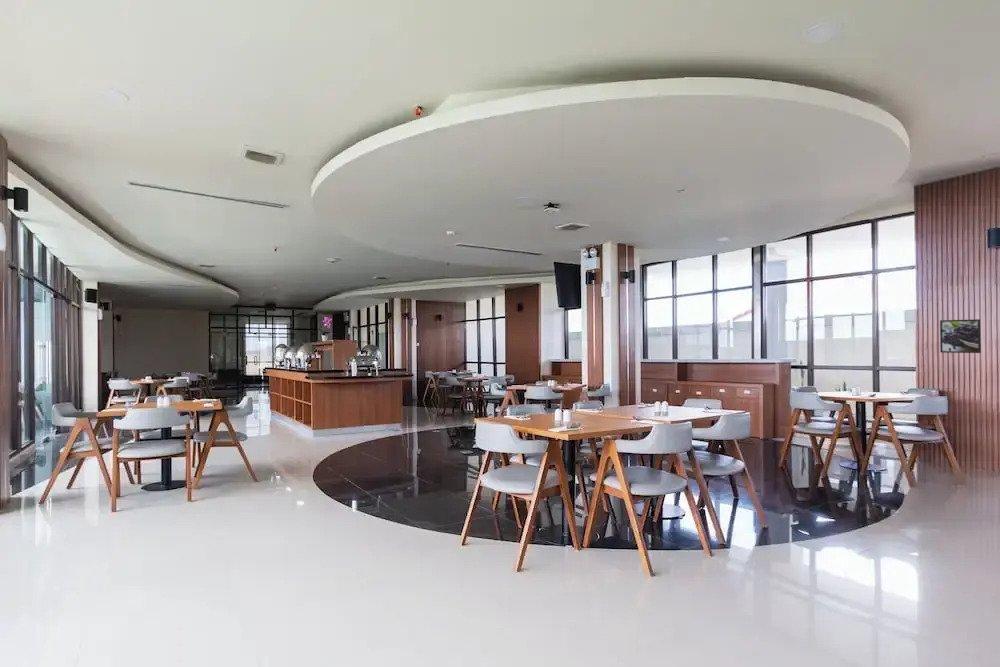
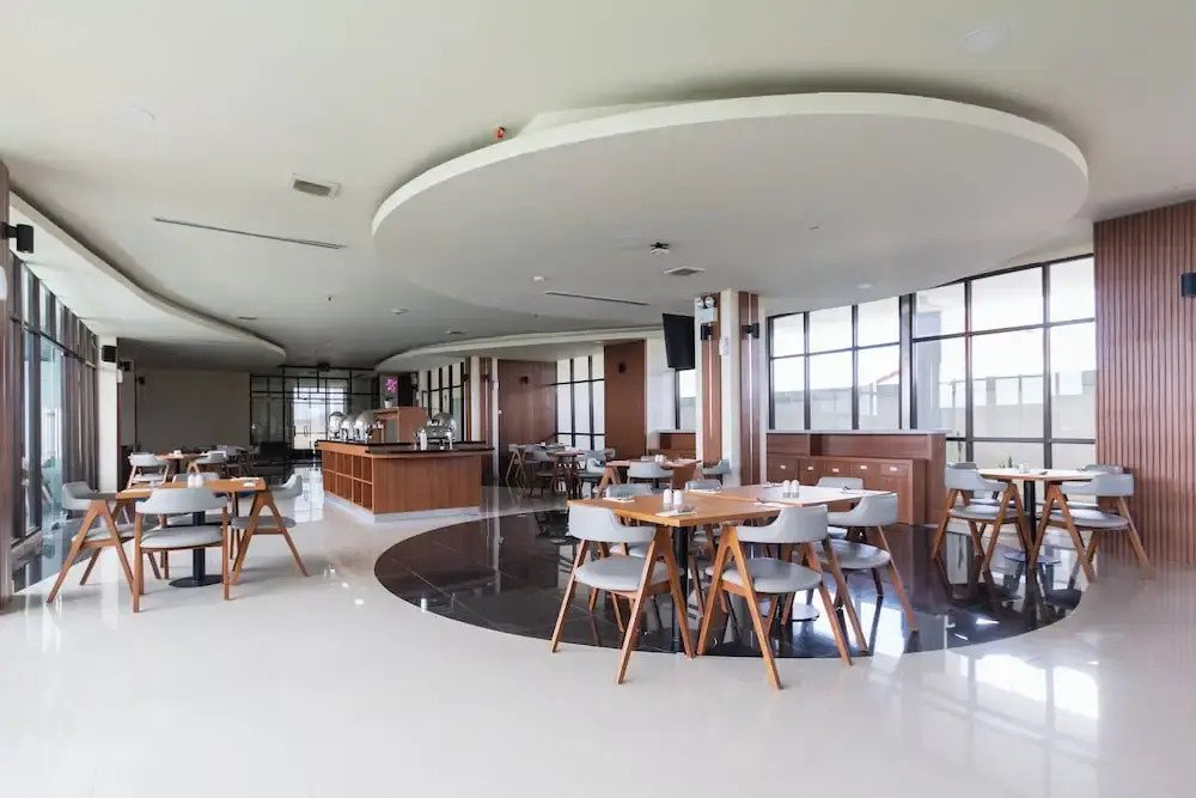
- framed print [939,318,982,354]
